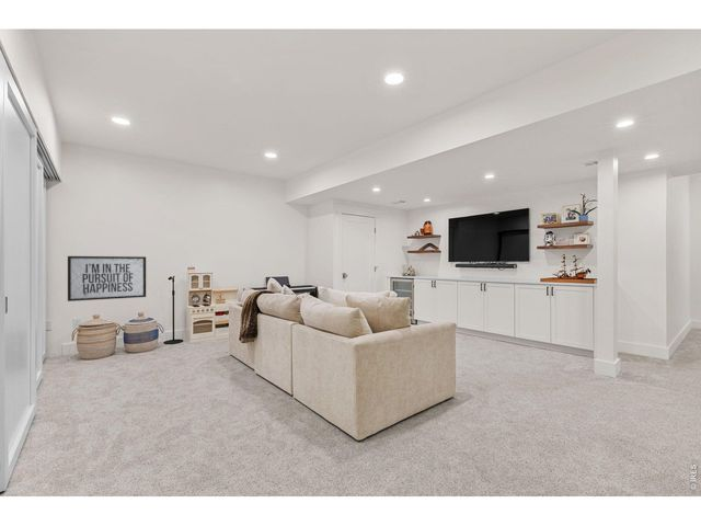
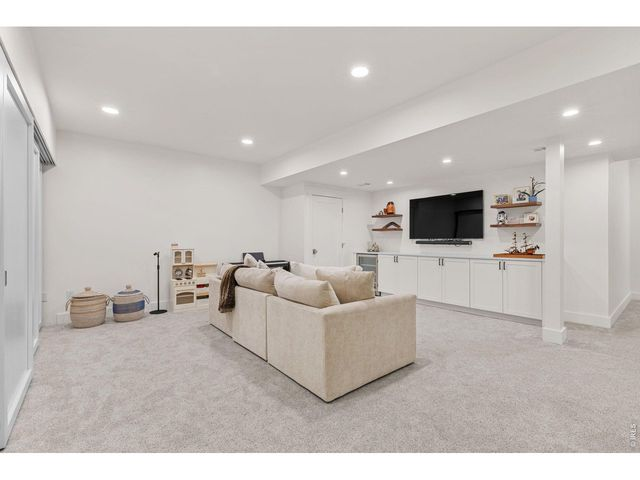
- mirror [67,255,147,302]
